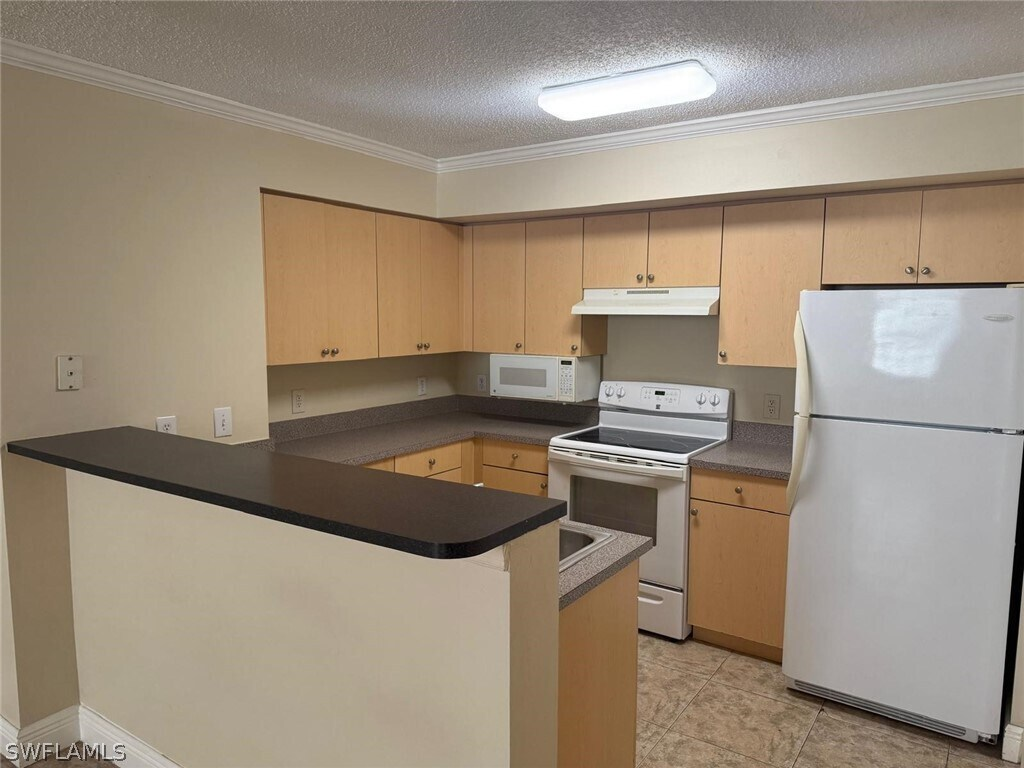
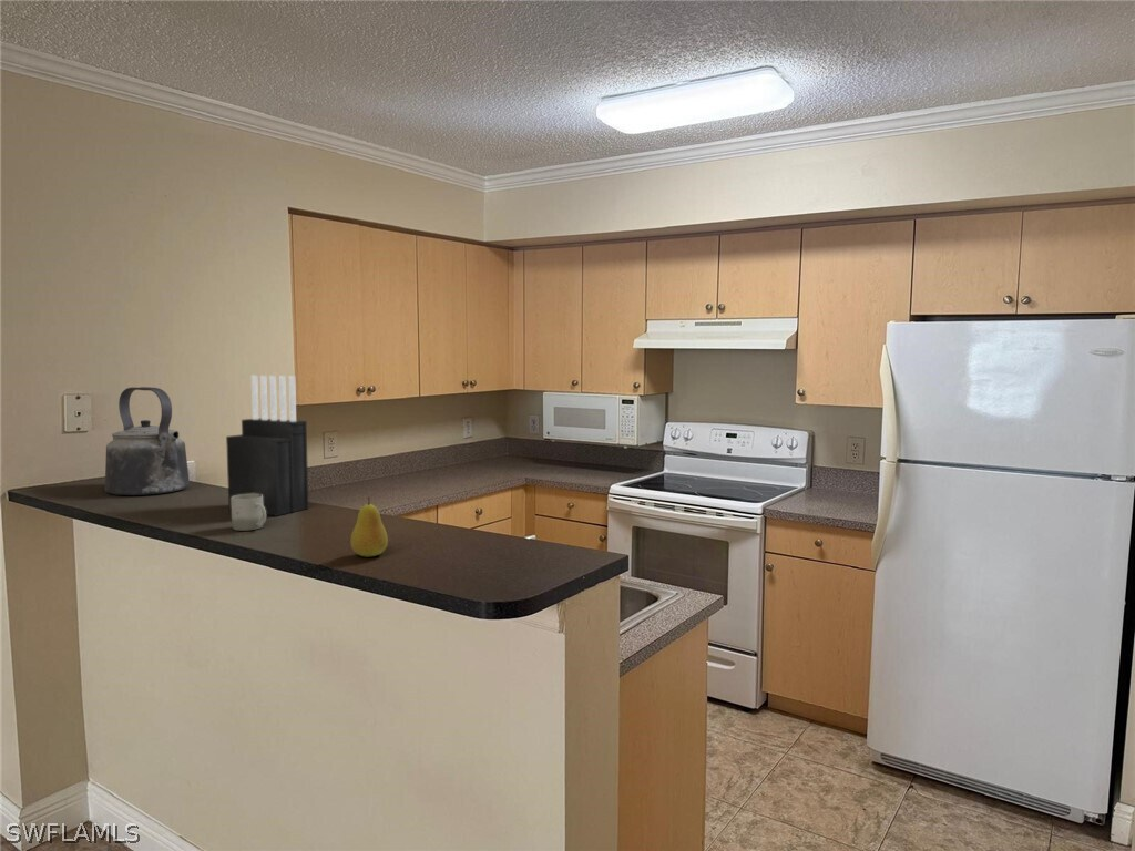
+ knife block [225,375,309,517]
+ kettle [104,386,191,496]
+ fruit [350,495,389,557]
+ cup [231,493,267,532]
